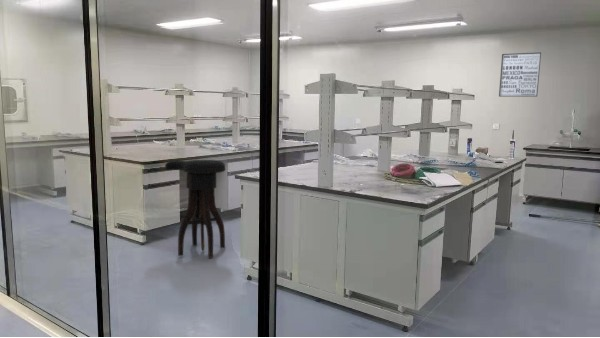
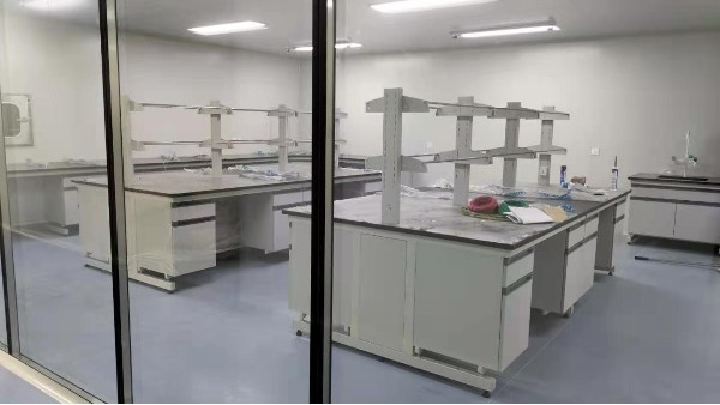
- wall art [498,51,542,98]
- stool [164,159,226,259]
